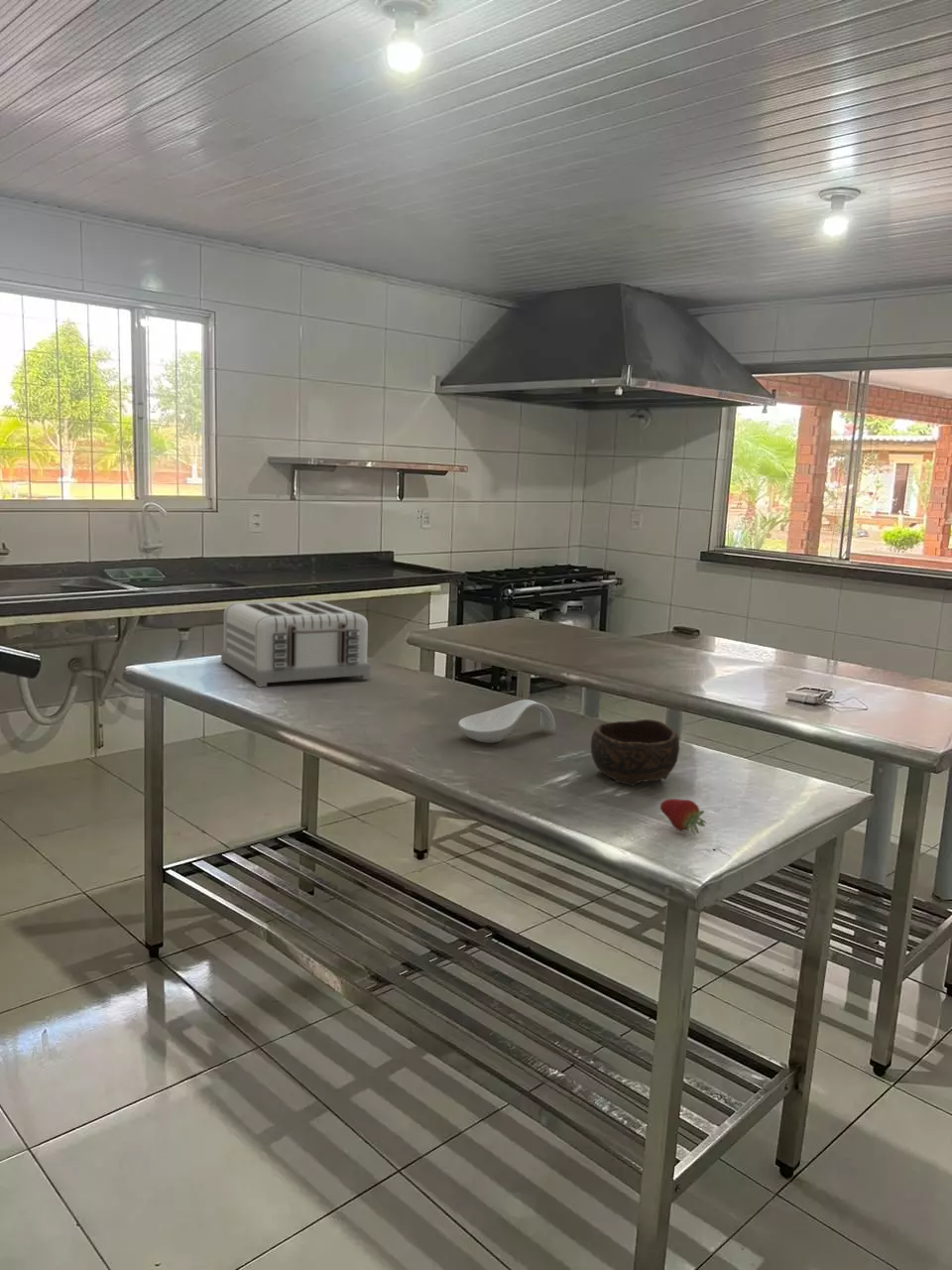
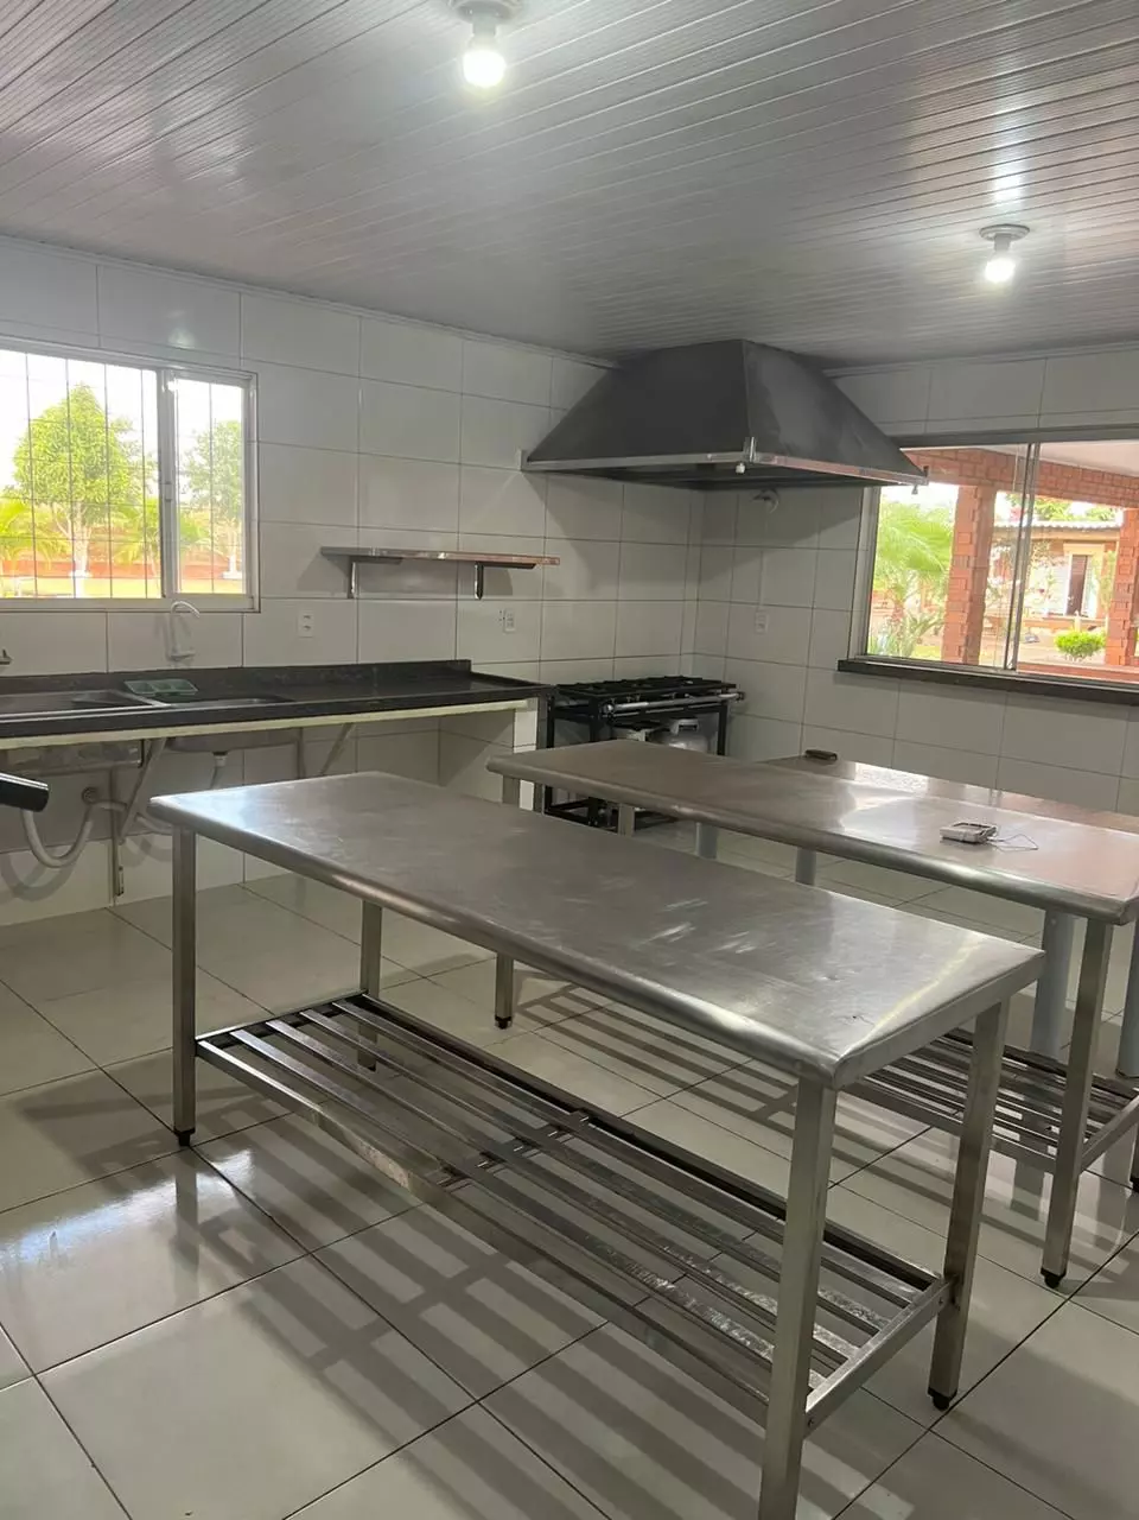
- toaster [220,599,372,688]
- bowl [590,718,680,786]
- spoon rest [457,699,556,744]
- fruit [659,798,707,836]
